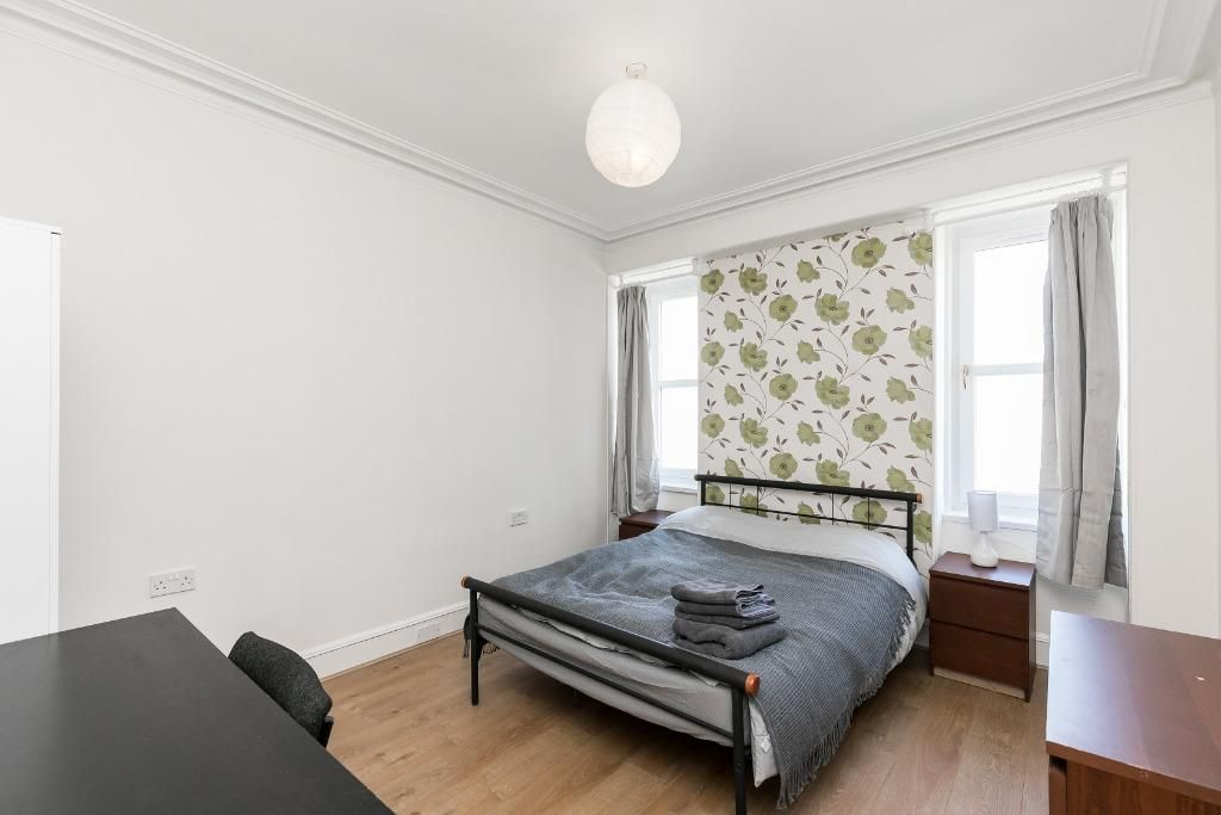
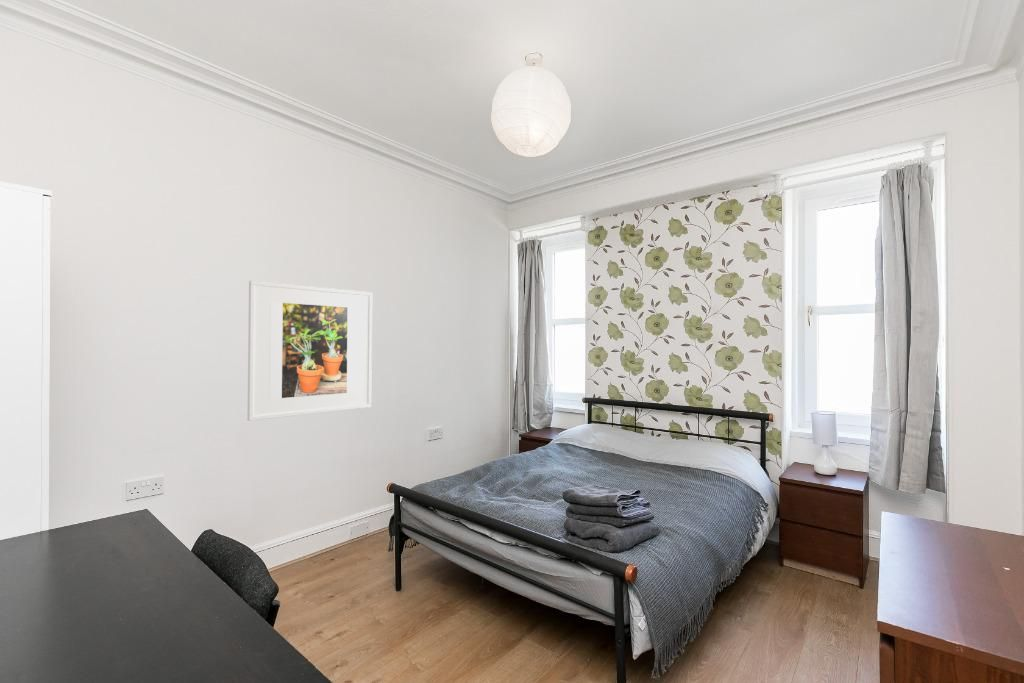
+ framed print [247,280,373,422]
